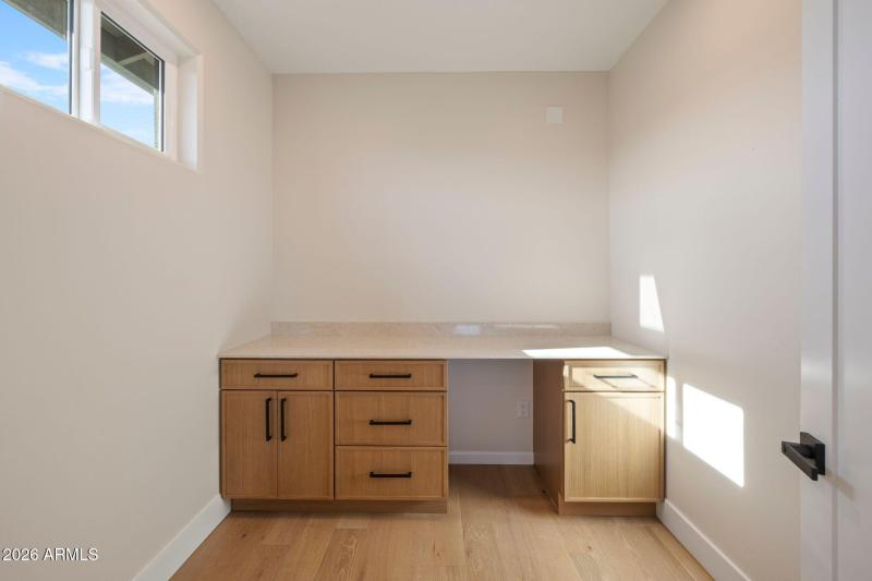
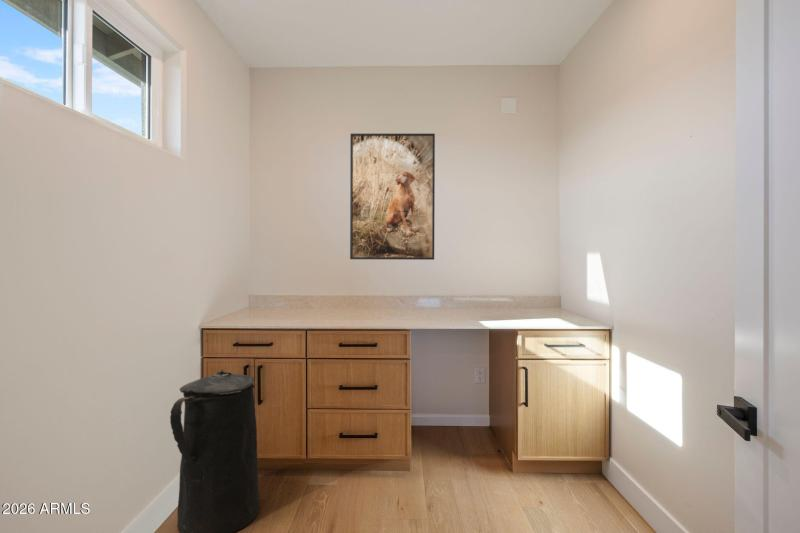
+ trash can [169,369,260,533]
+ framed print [349,133,436,261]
